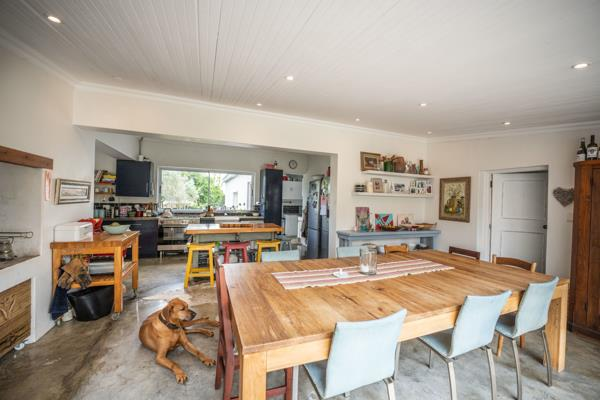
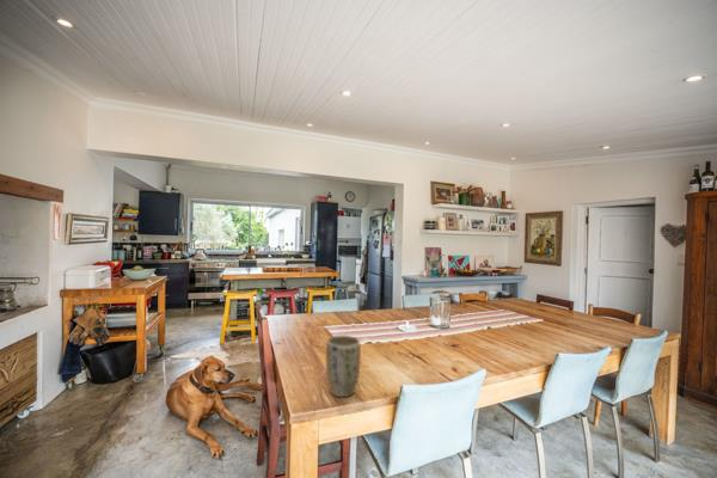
+ plant pot [325,335,362,398]
